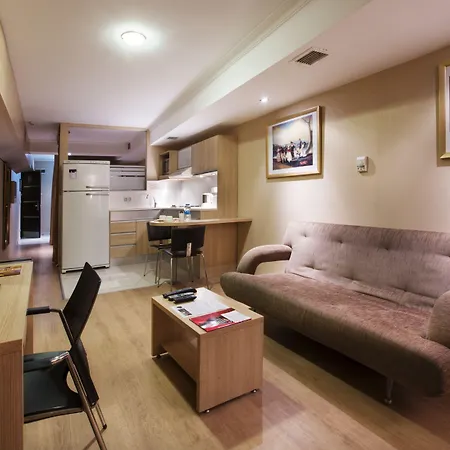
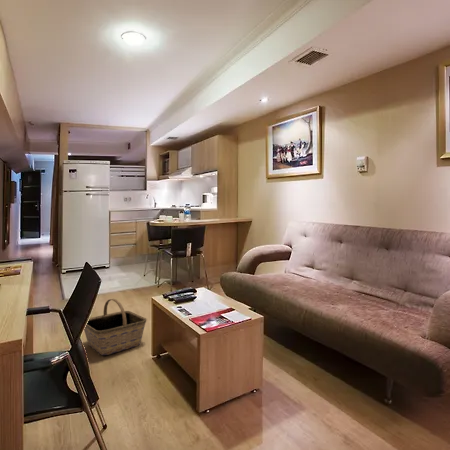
+ basket [83,298,148,356]
